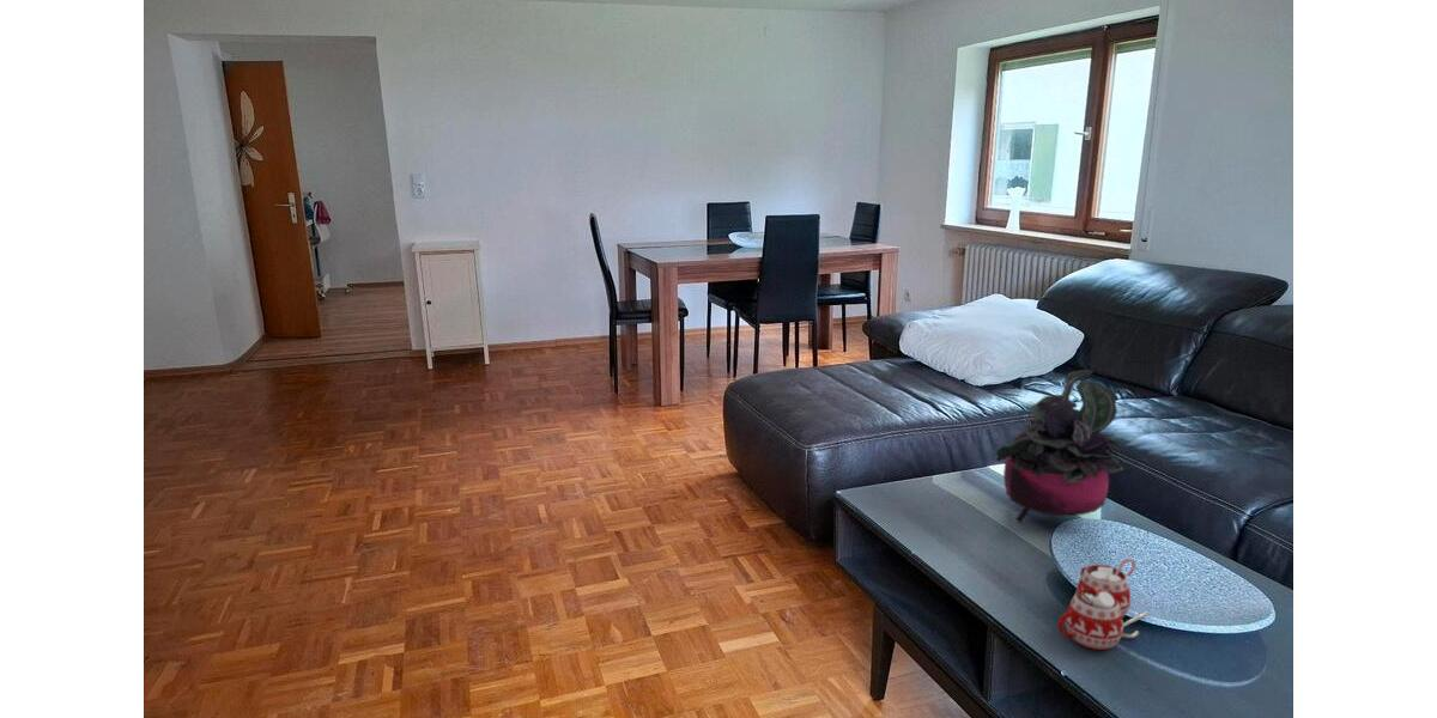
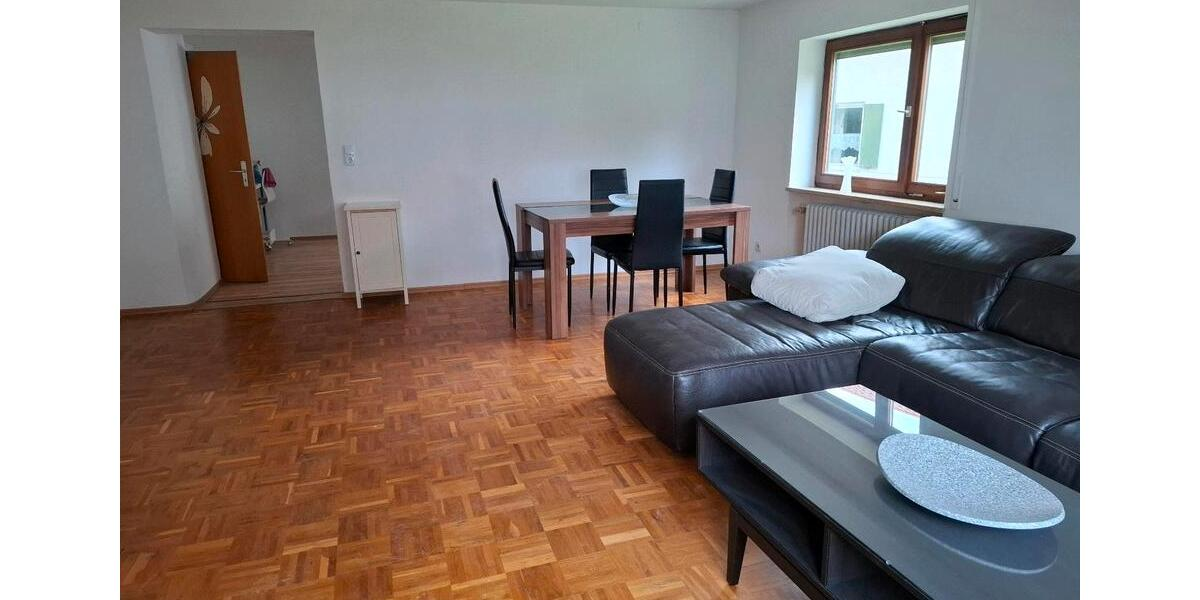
- mug [1057,556,1151,651]
- potted plant [992,369,1124,524]
